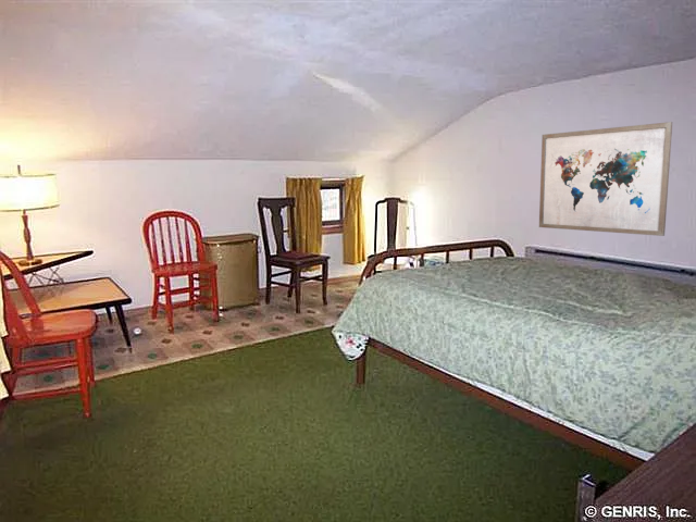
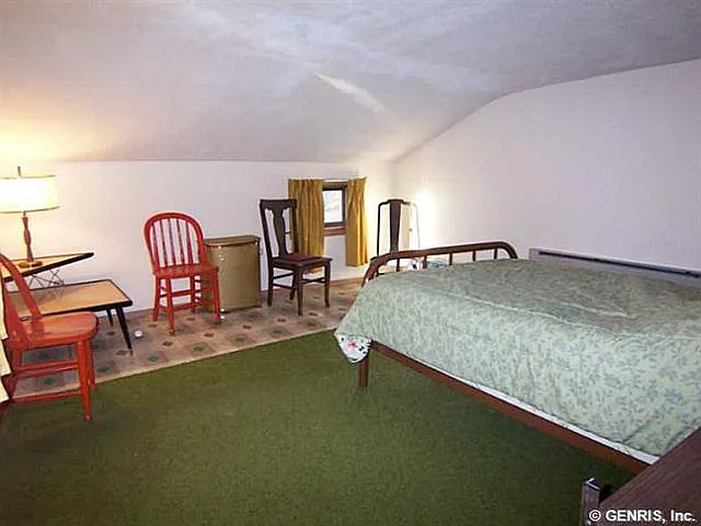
- wall art [538,121,673,237]
